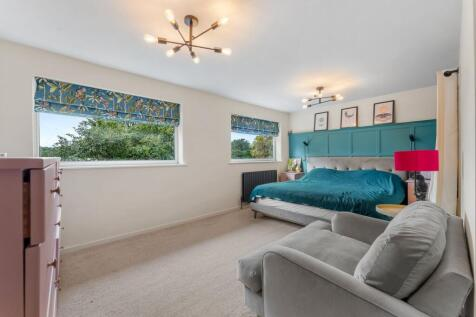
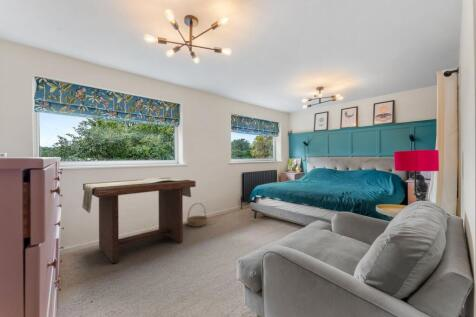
+ basket [186,202,209,228]
+ bench [81,177,197,264]
